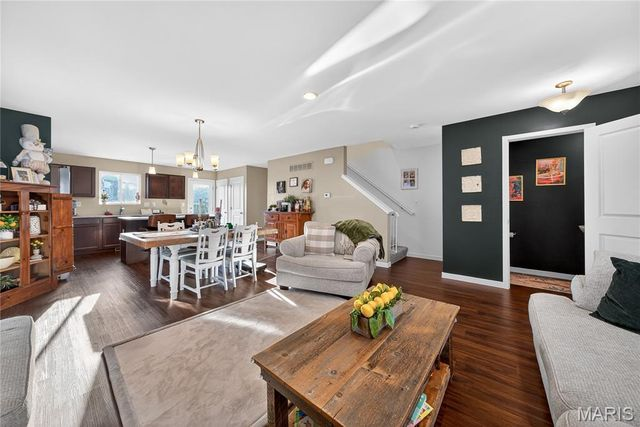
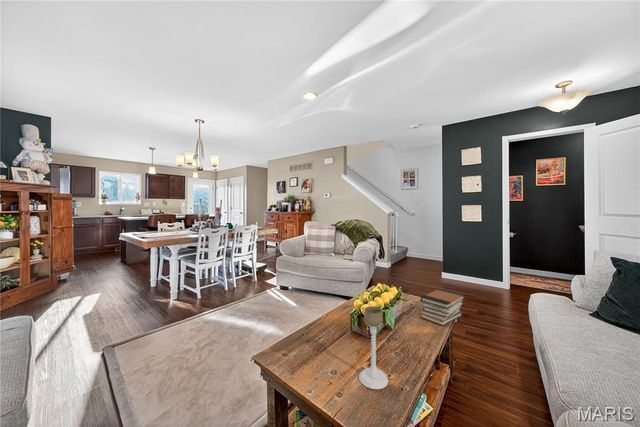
+ candle holder [358,305,389,390]
+ book stack [419,288,466,326]
